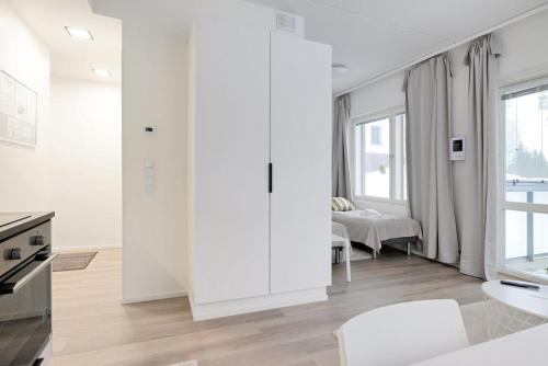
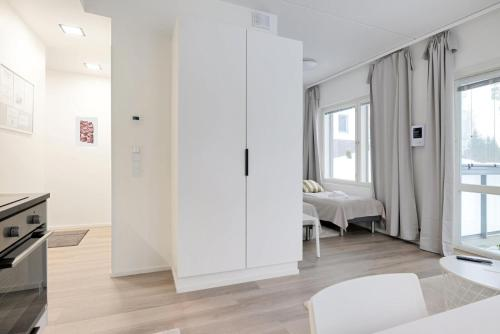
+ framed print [74,115,99,149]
